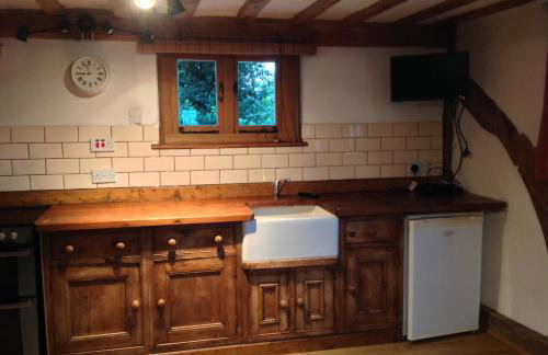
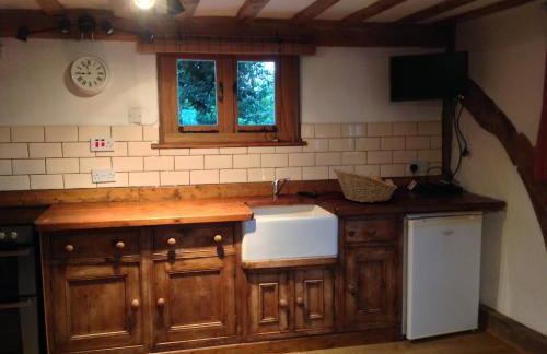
+ fruit basket [331,168,398,203]
